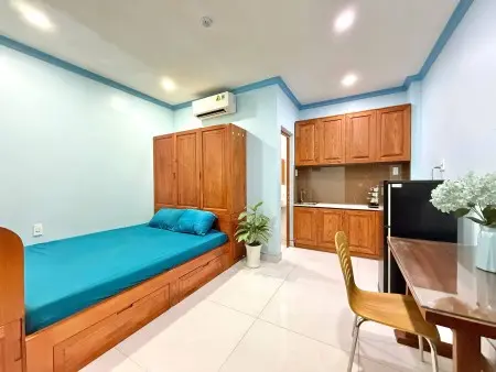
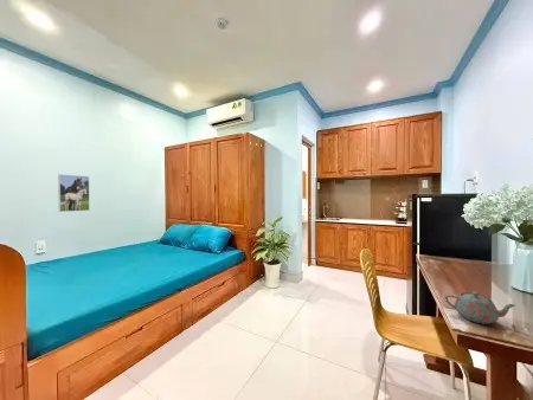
+ teapot [443,290,516,325]
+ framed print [57,173,91,213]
